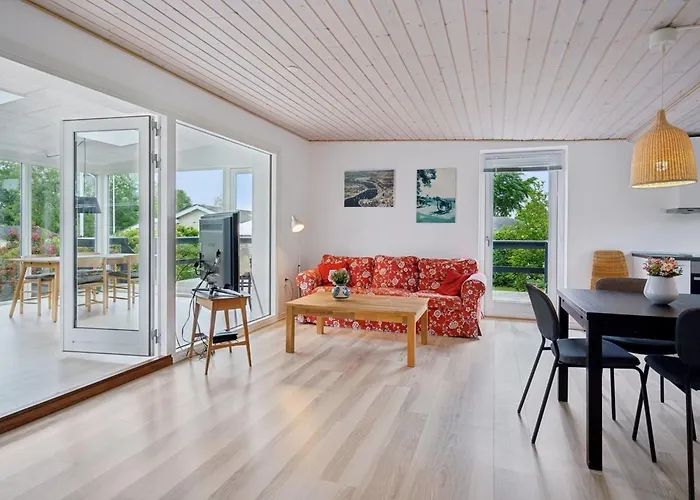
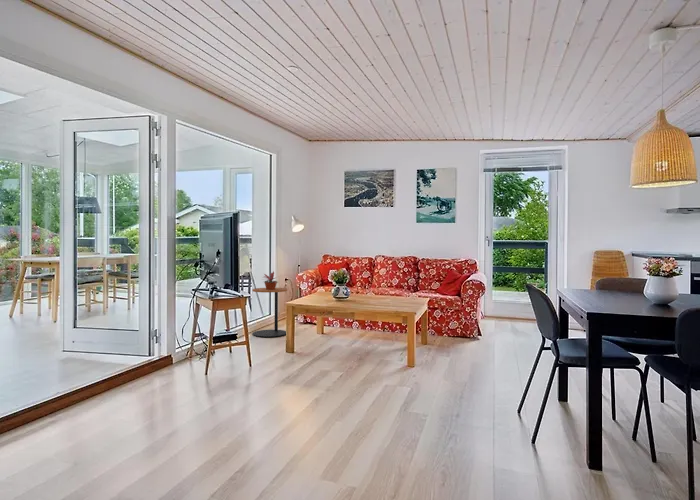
+ side table [251,287,288,338]
+ potted plant [262,270,280,290]
